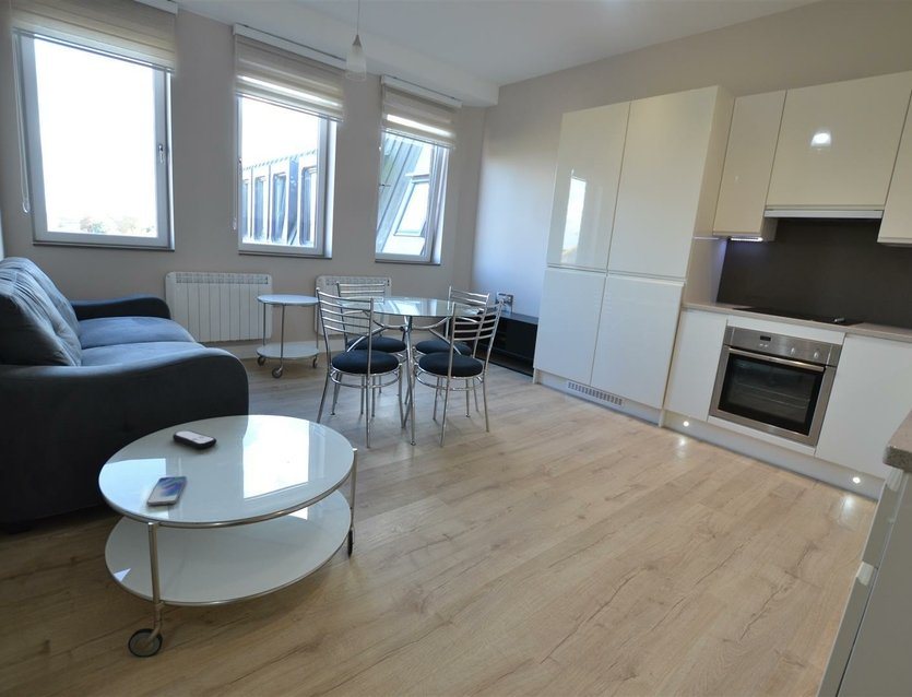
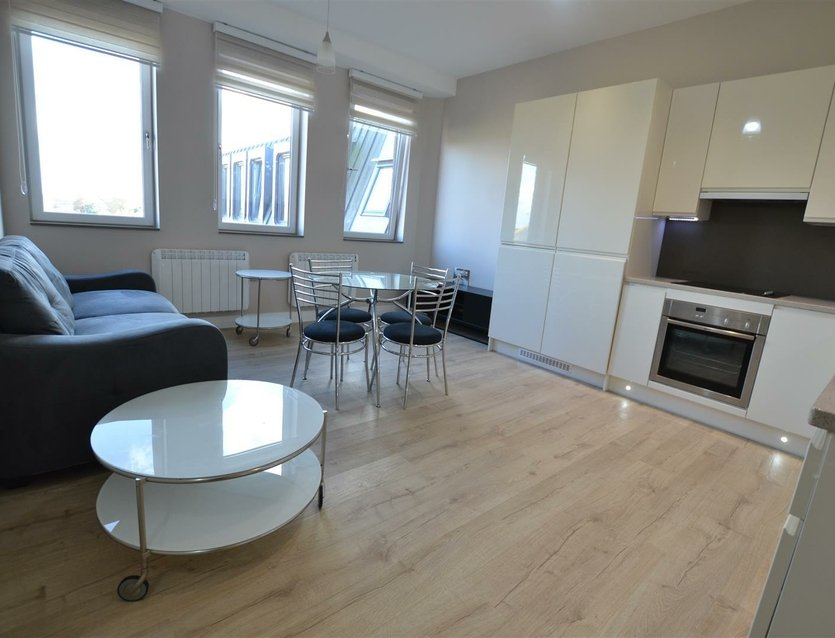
- remote control [171,429,217,450]
- smartphone [145,475,188,506]
